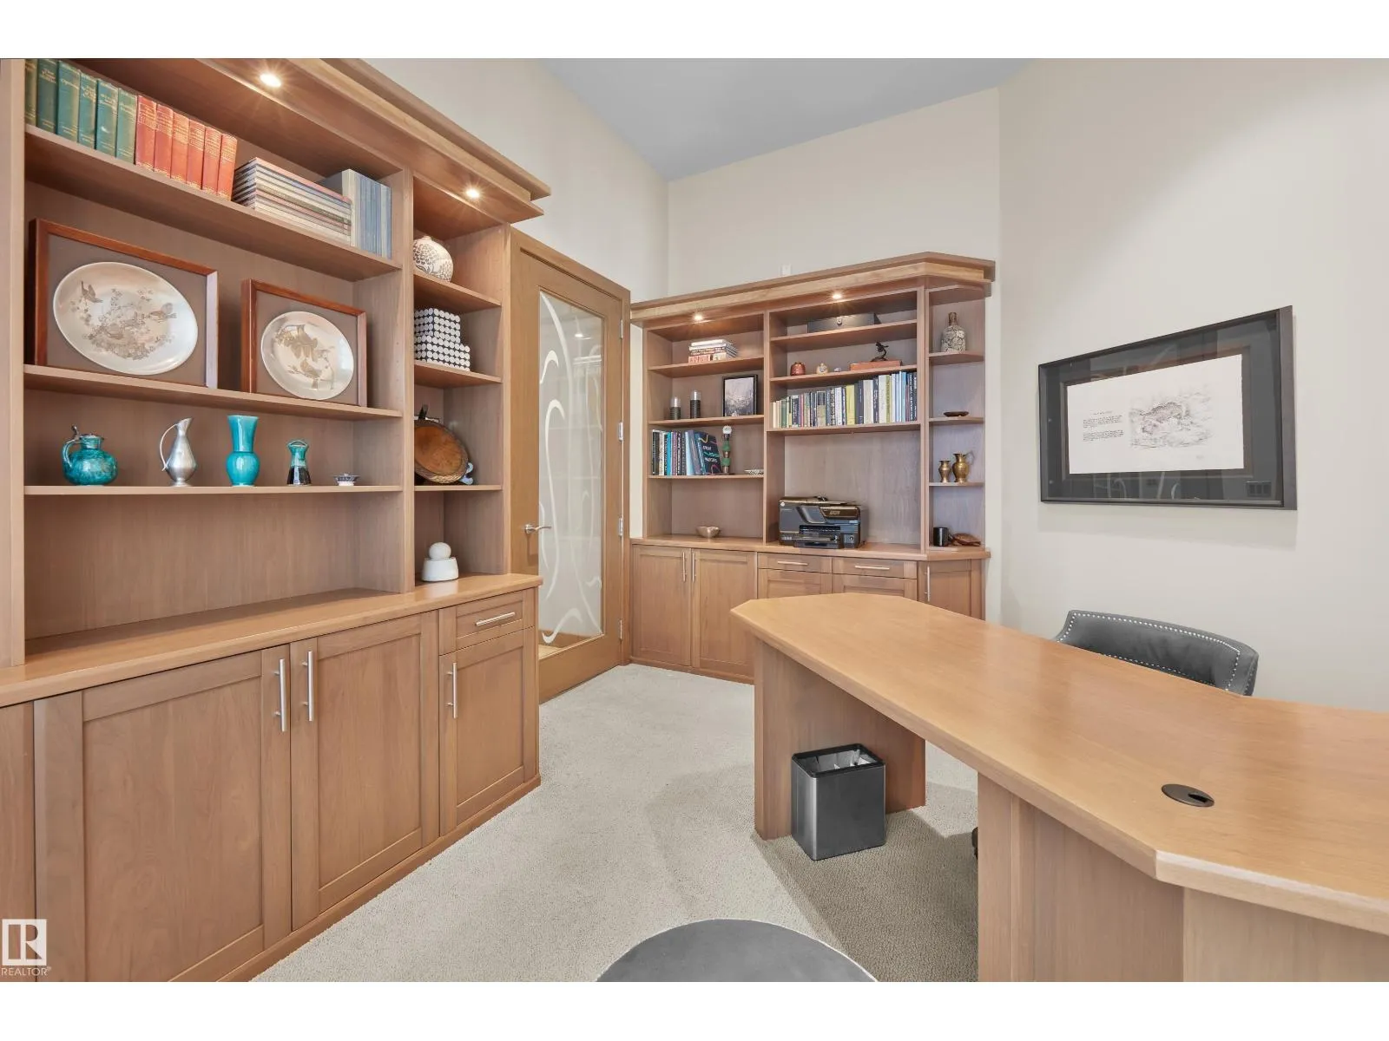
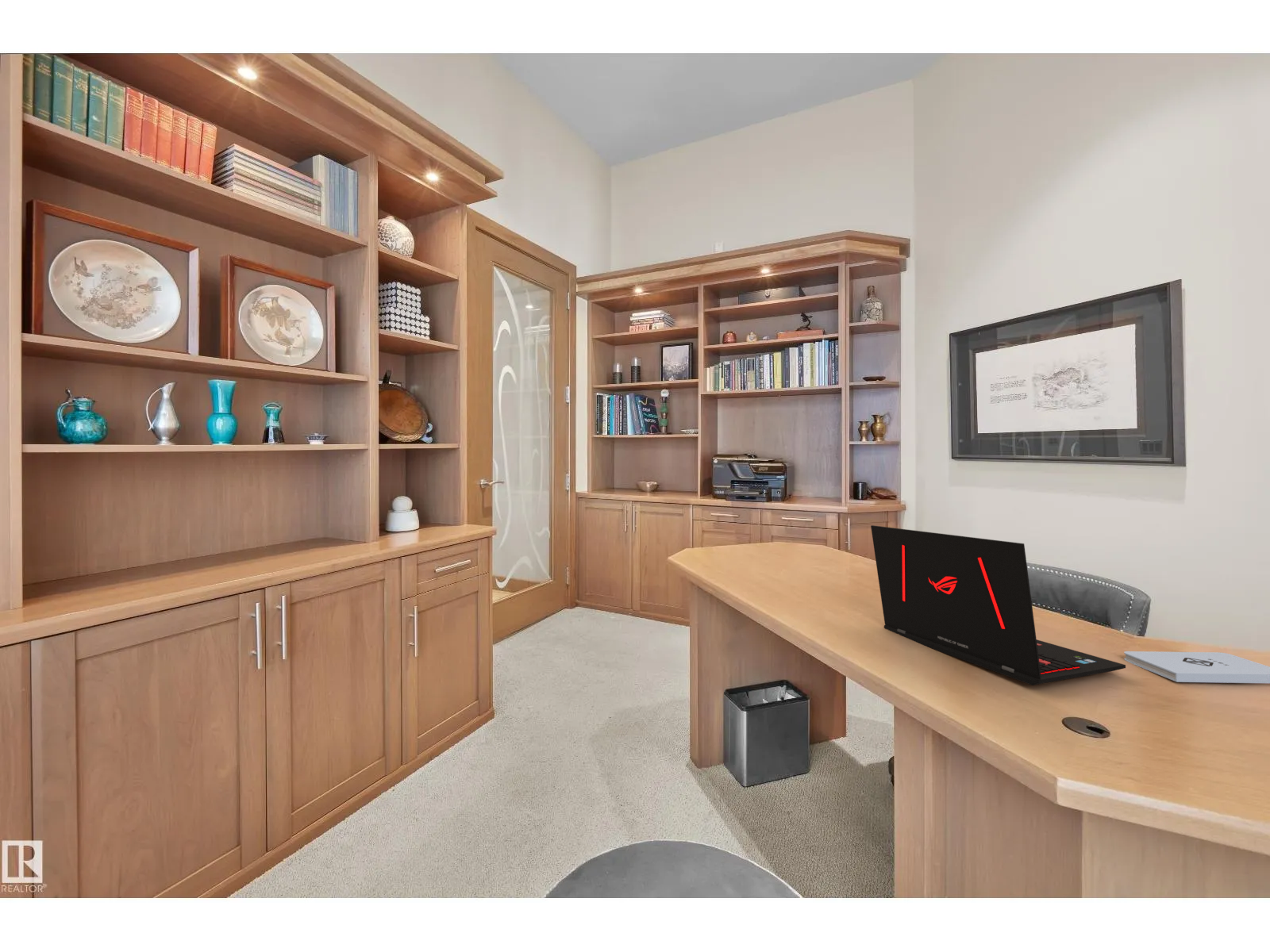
+ notepad [1123,651,1270,684]
+ laptop [870,524,1126,686]
